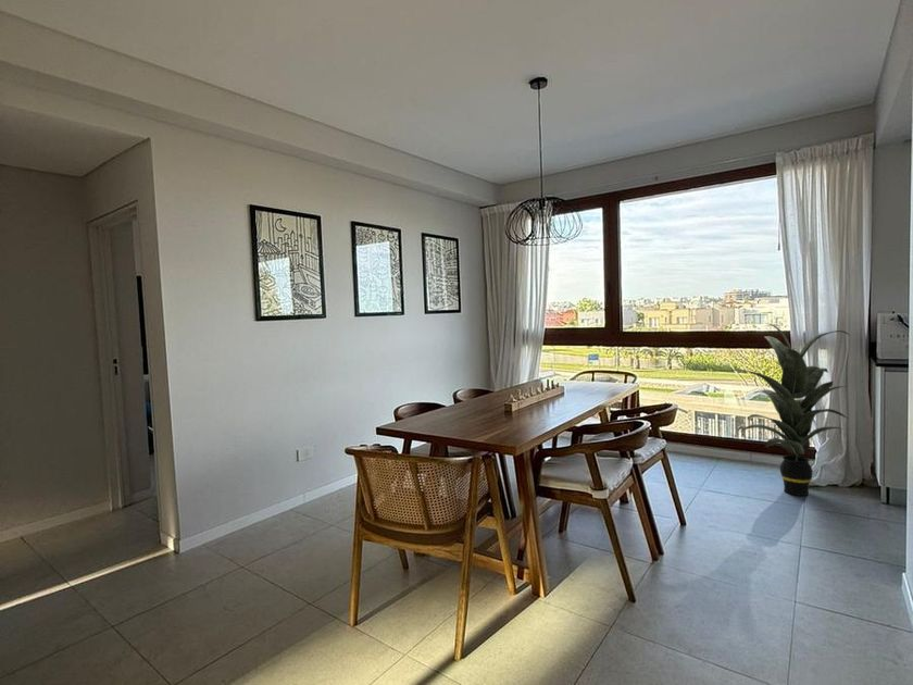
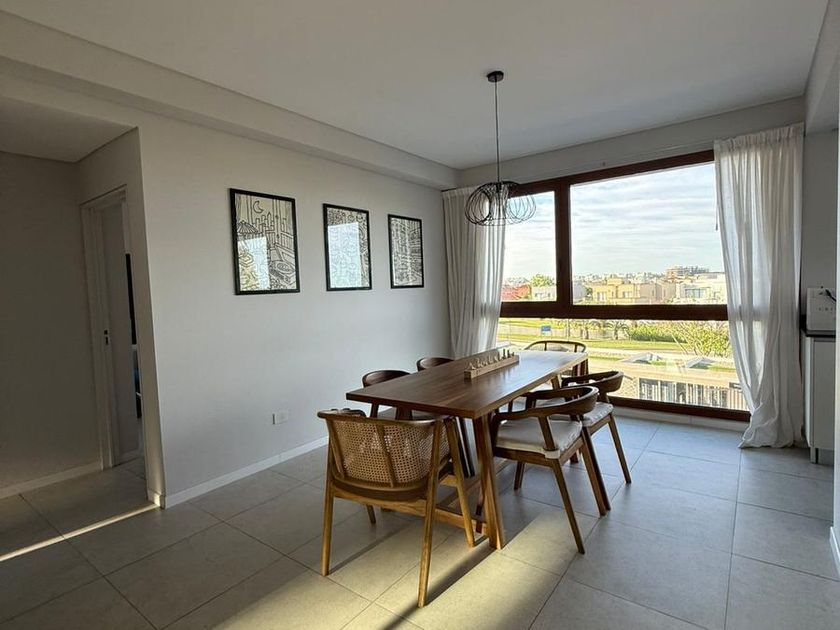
- indoor plant [725,322,850,497]
